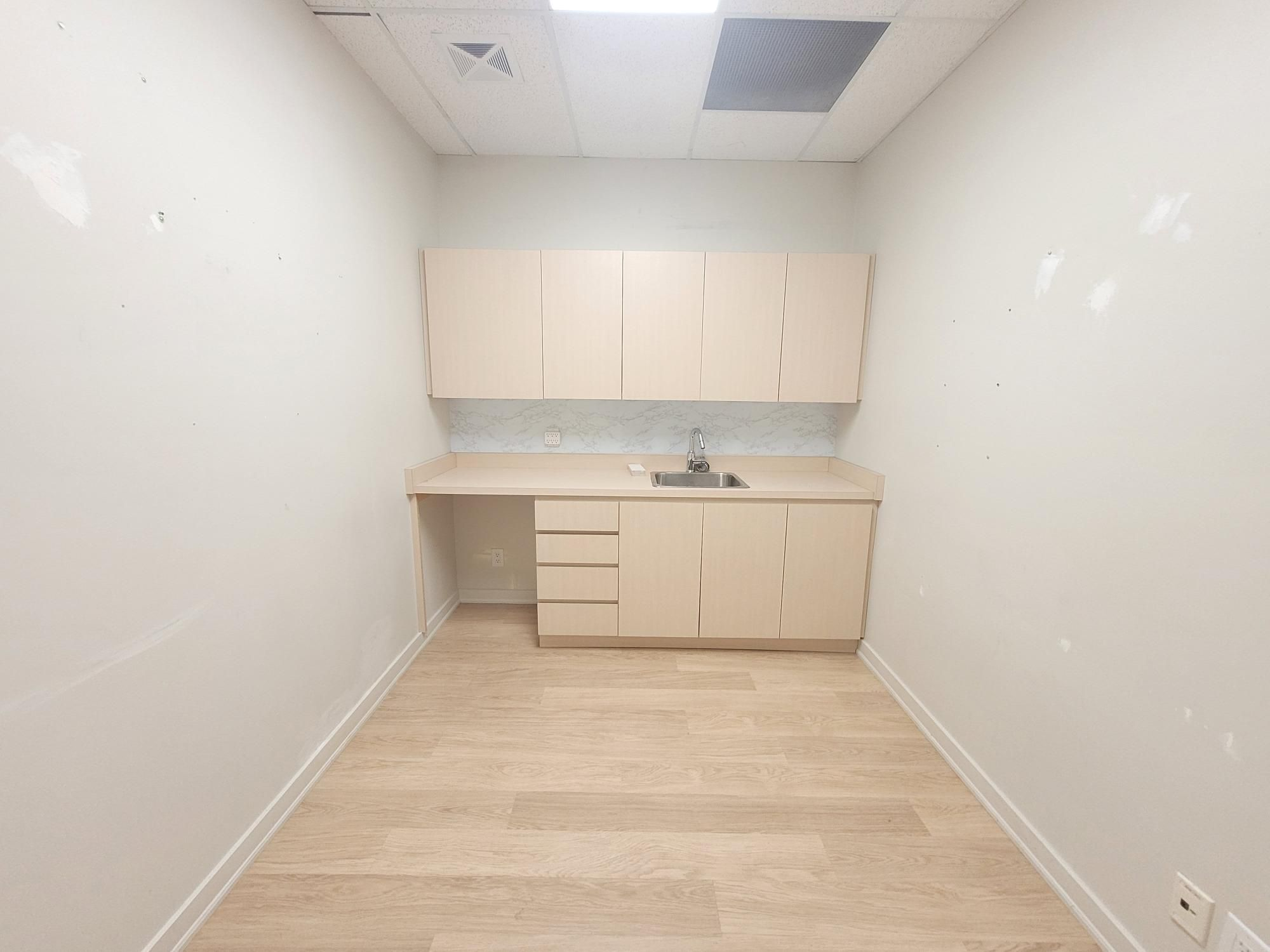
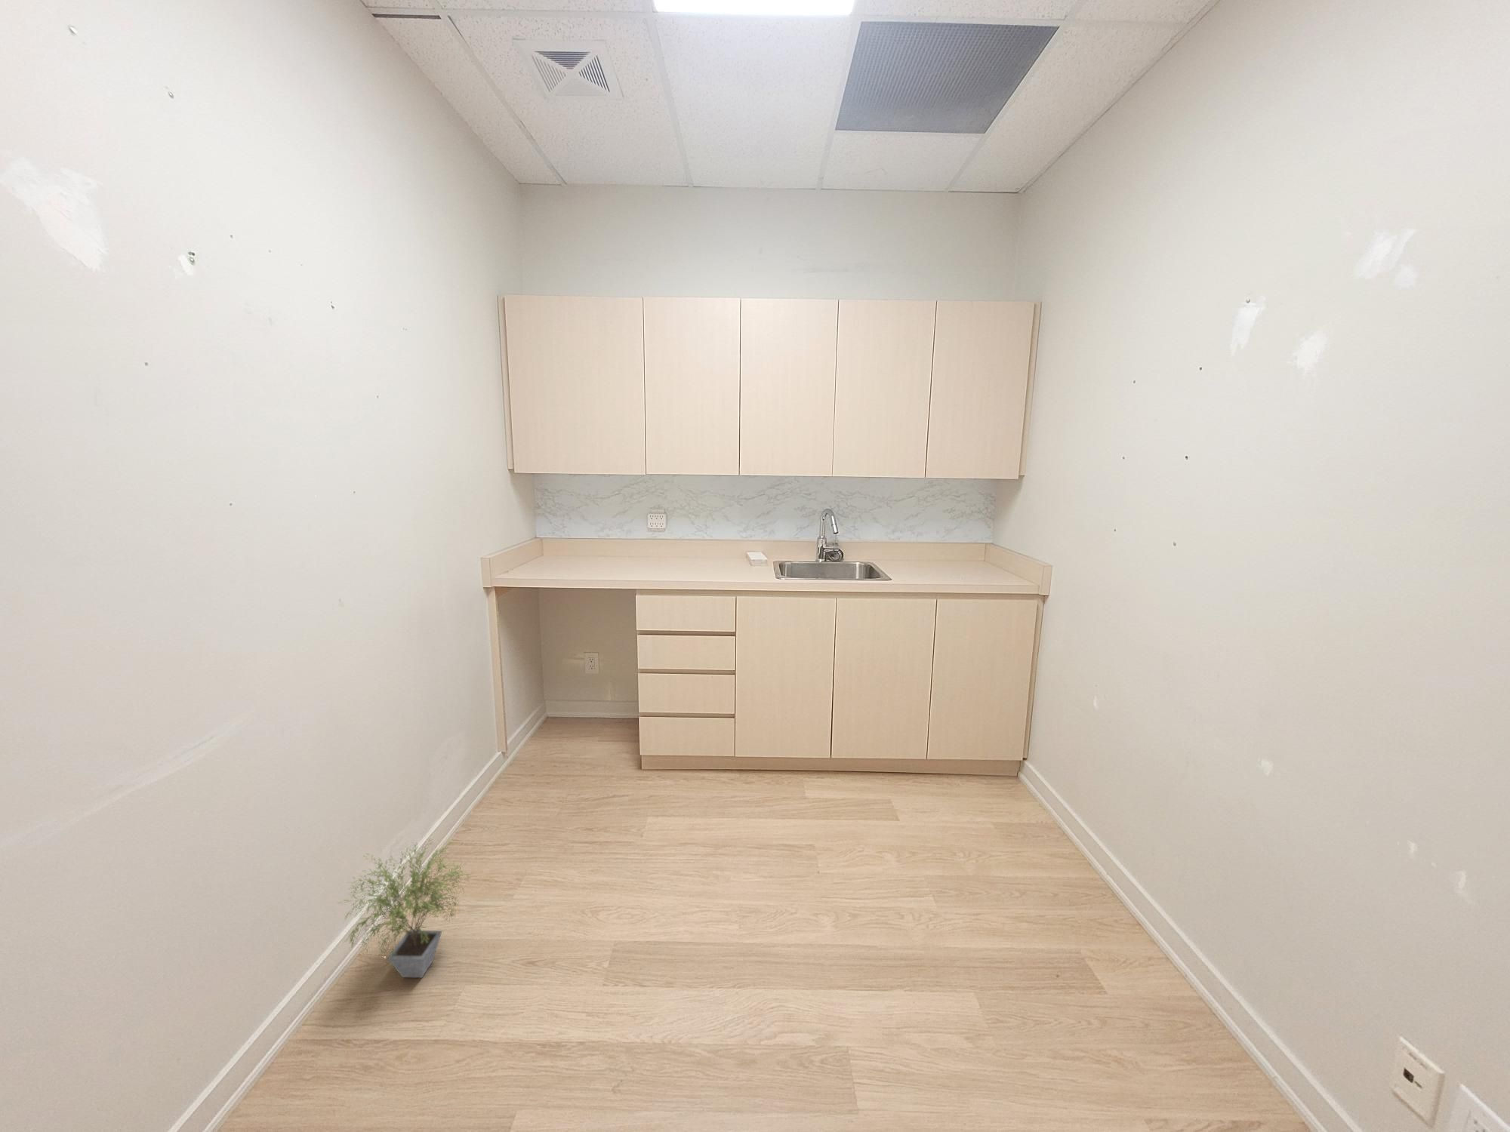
+ potted plant [336,837,473,979]
